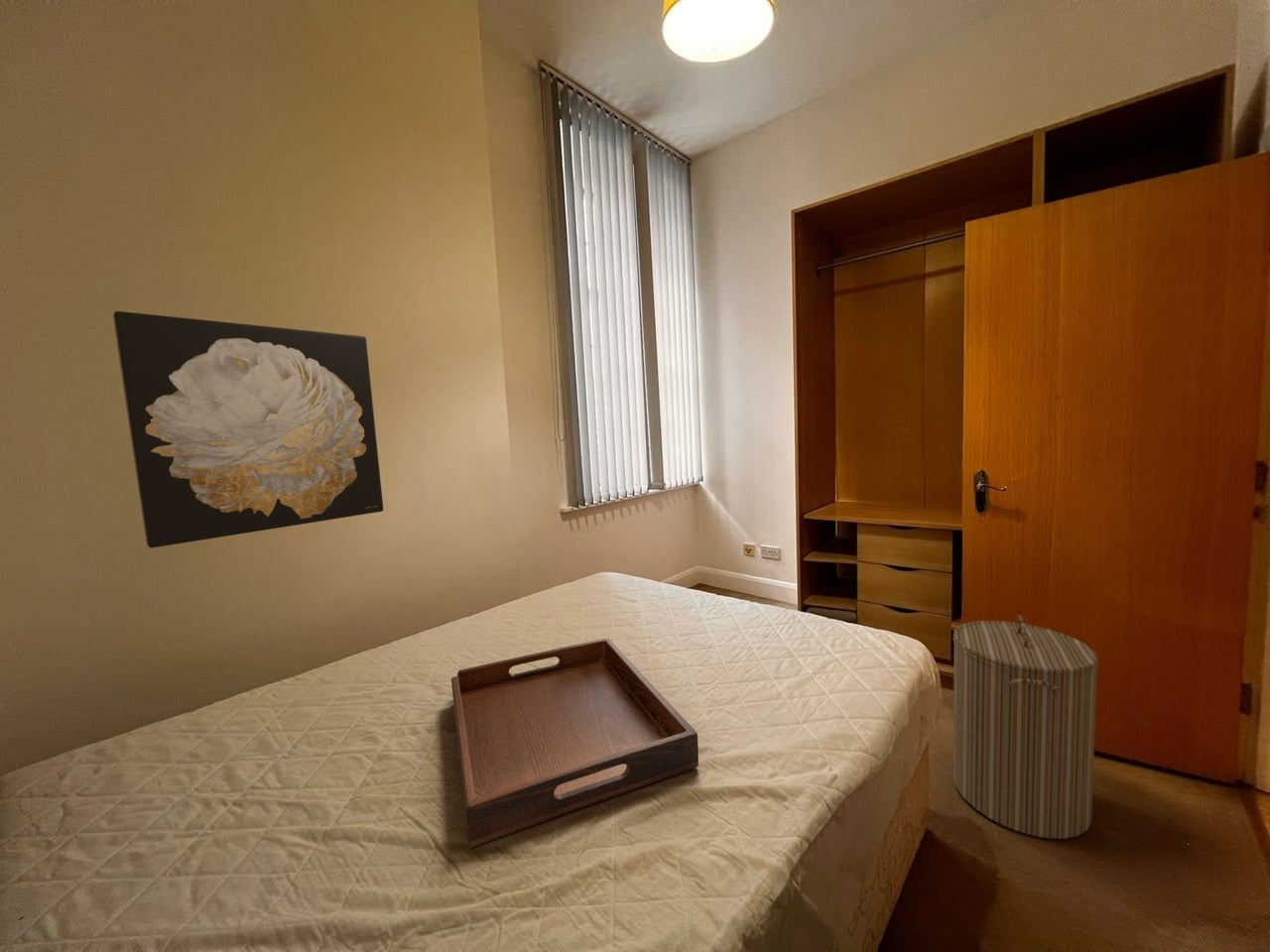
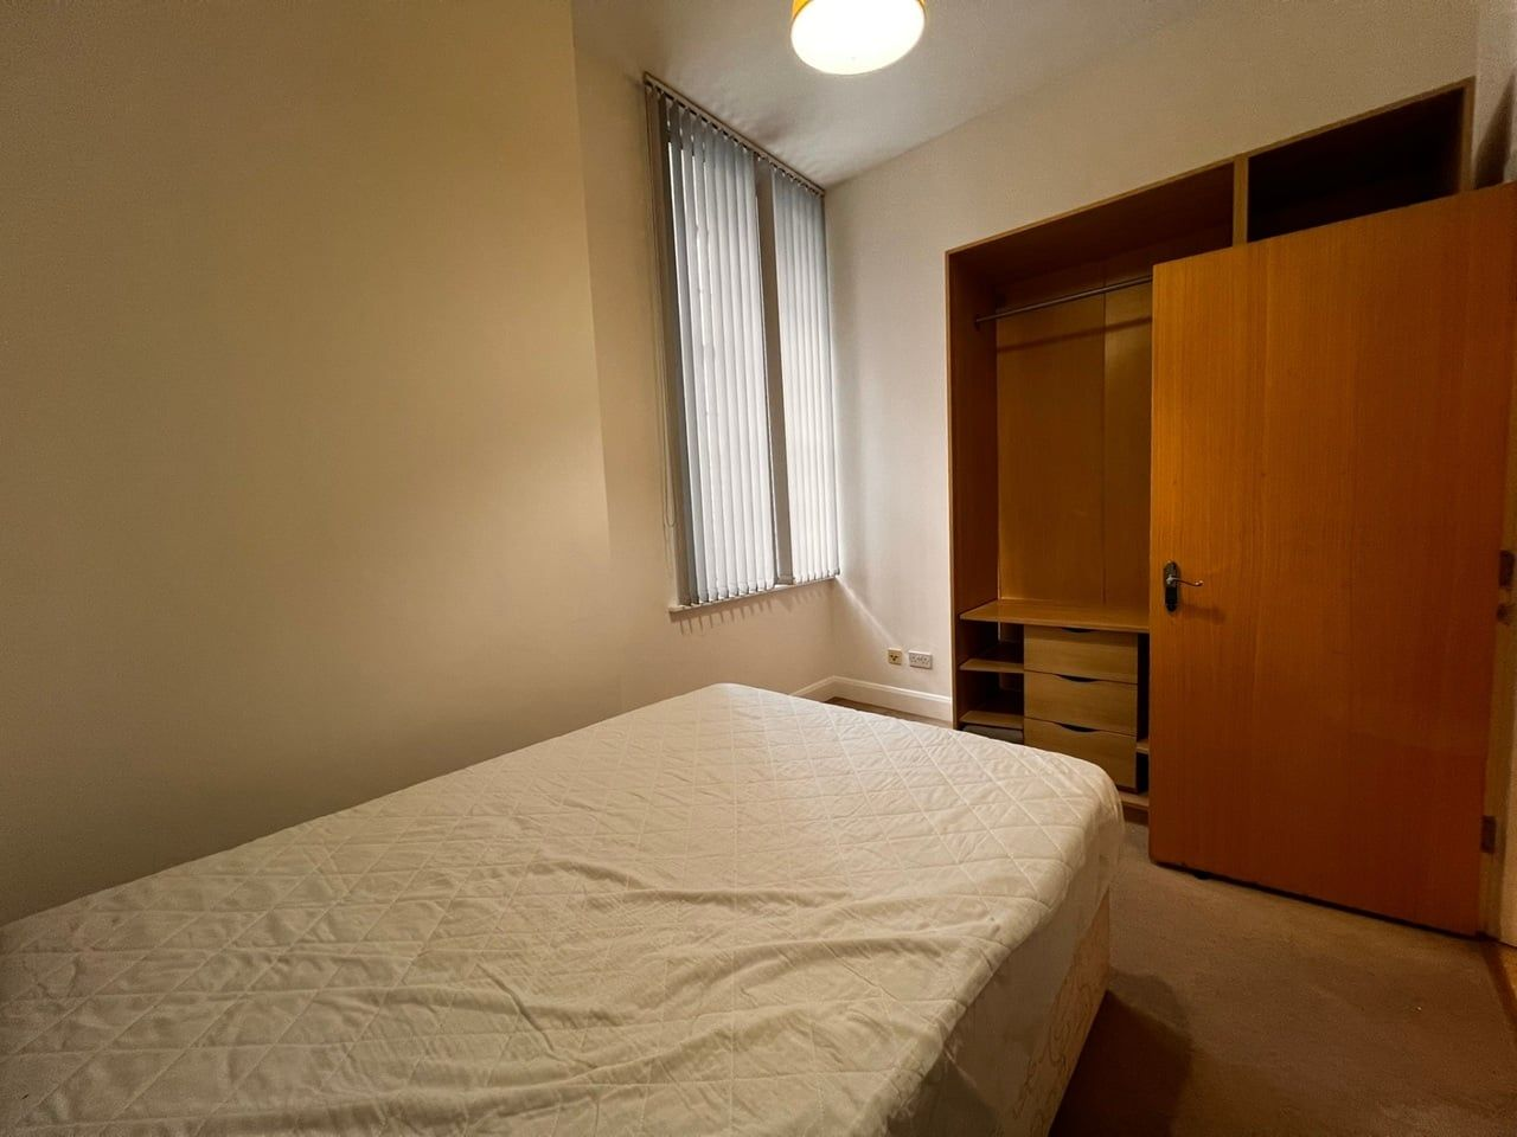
- wall art [112,310,384,548]
- serving tray [450,638,699,849]
- laundry hamper [952,614,1099,840]
